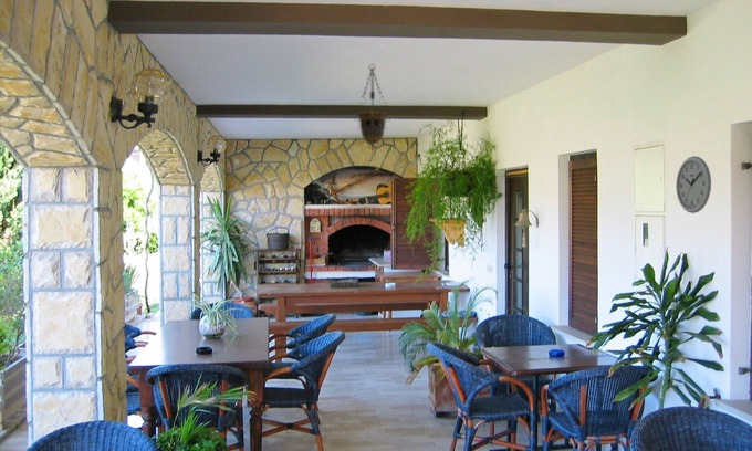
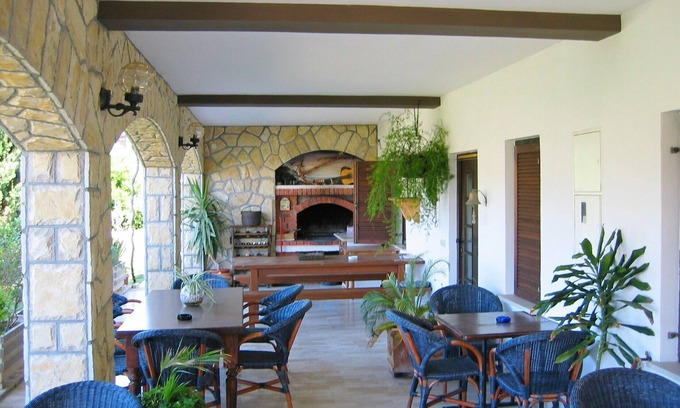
- wall clock [675,155,712,214]
- hanging lantern [352,63,394,151]
